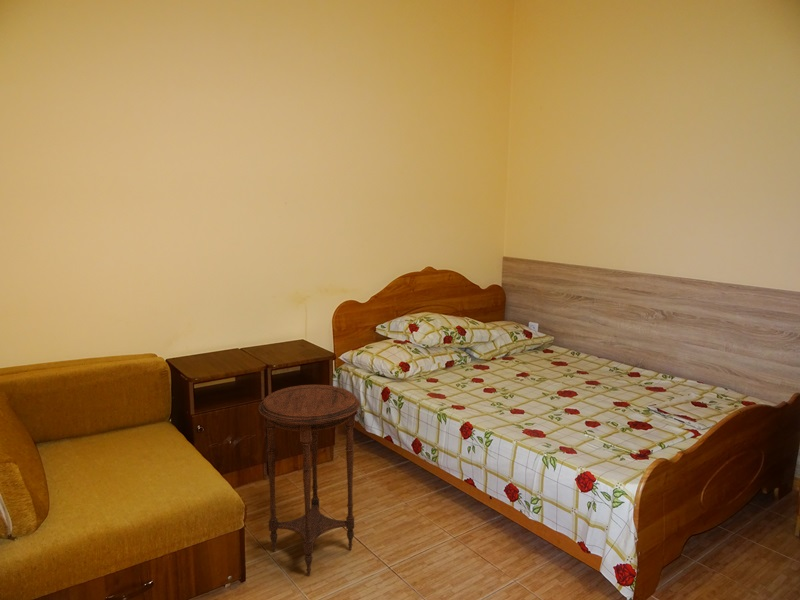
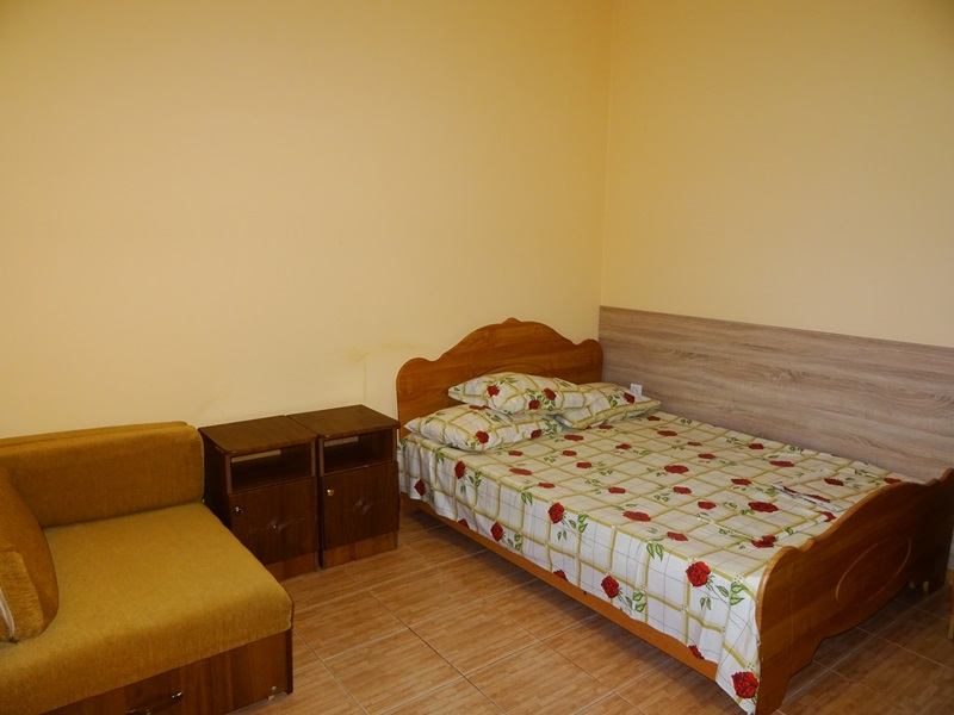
- side table [258,384,361,576]
